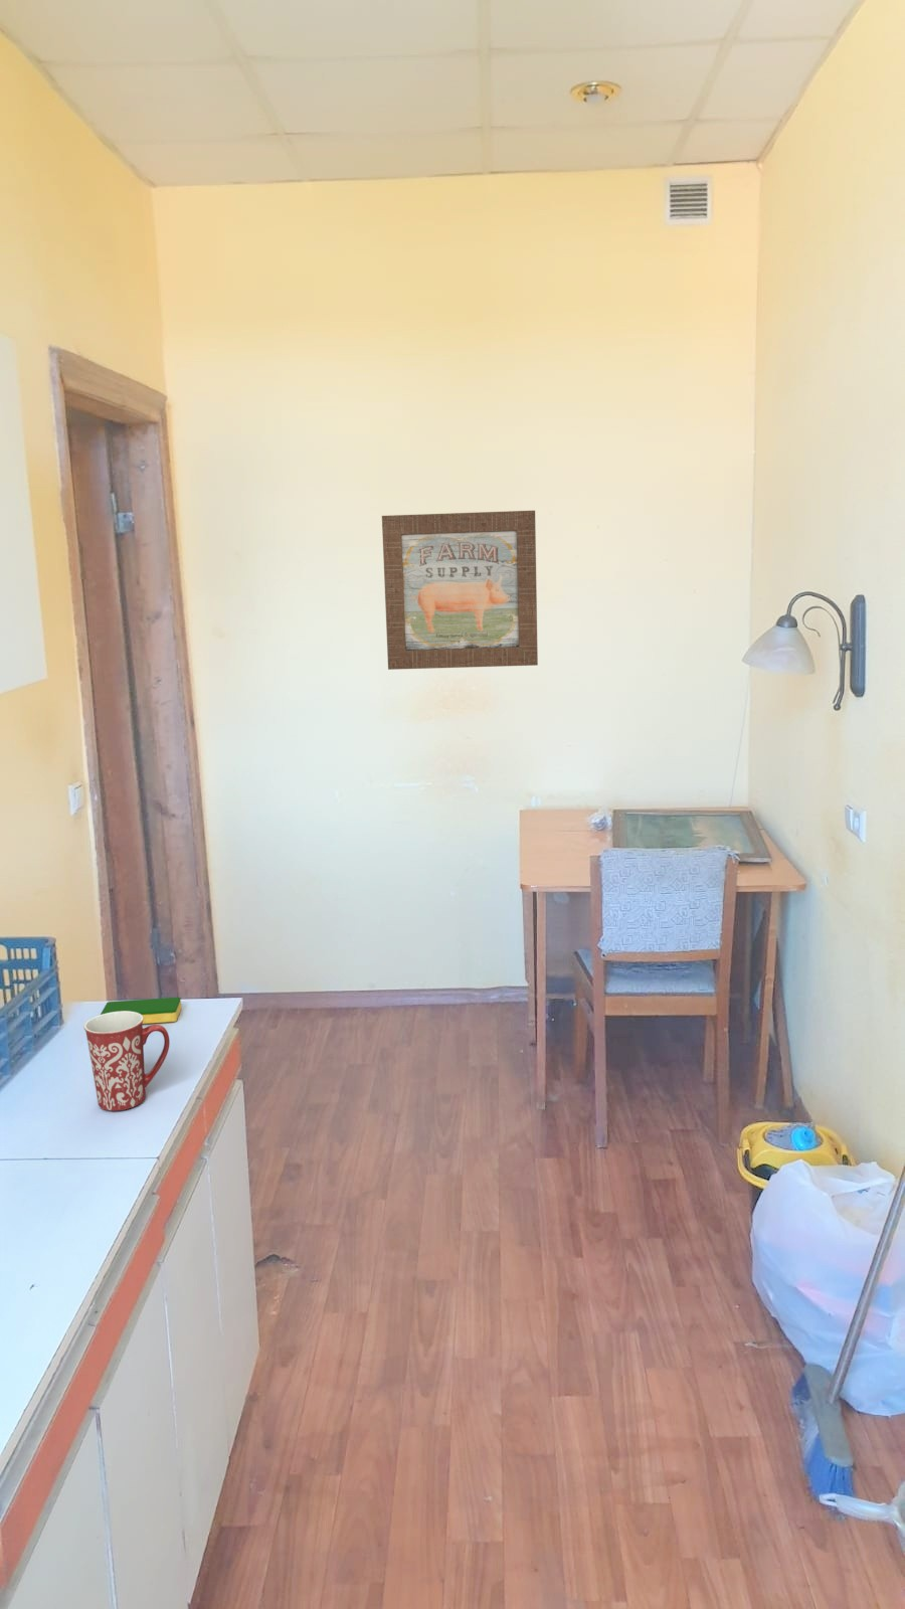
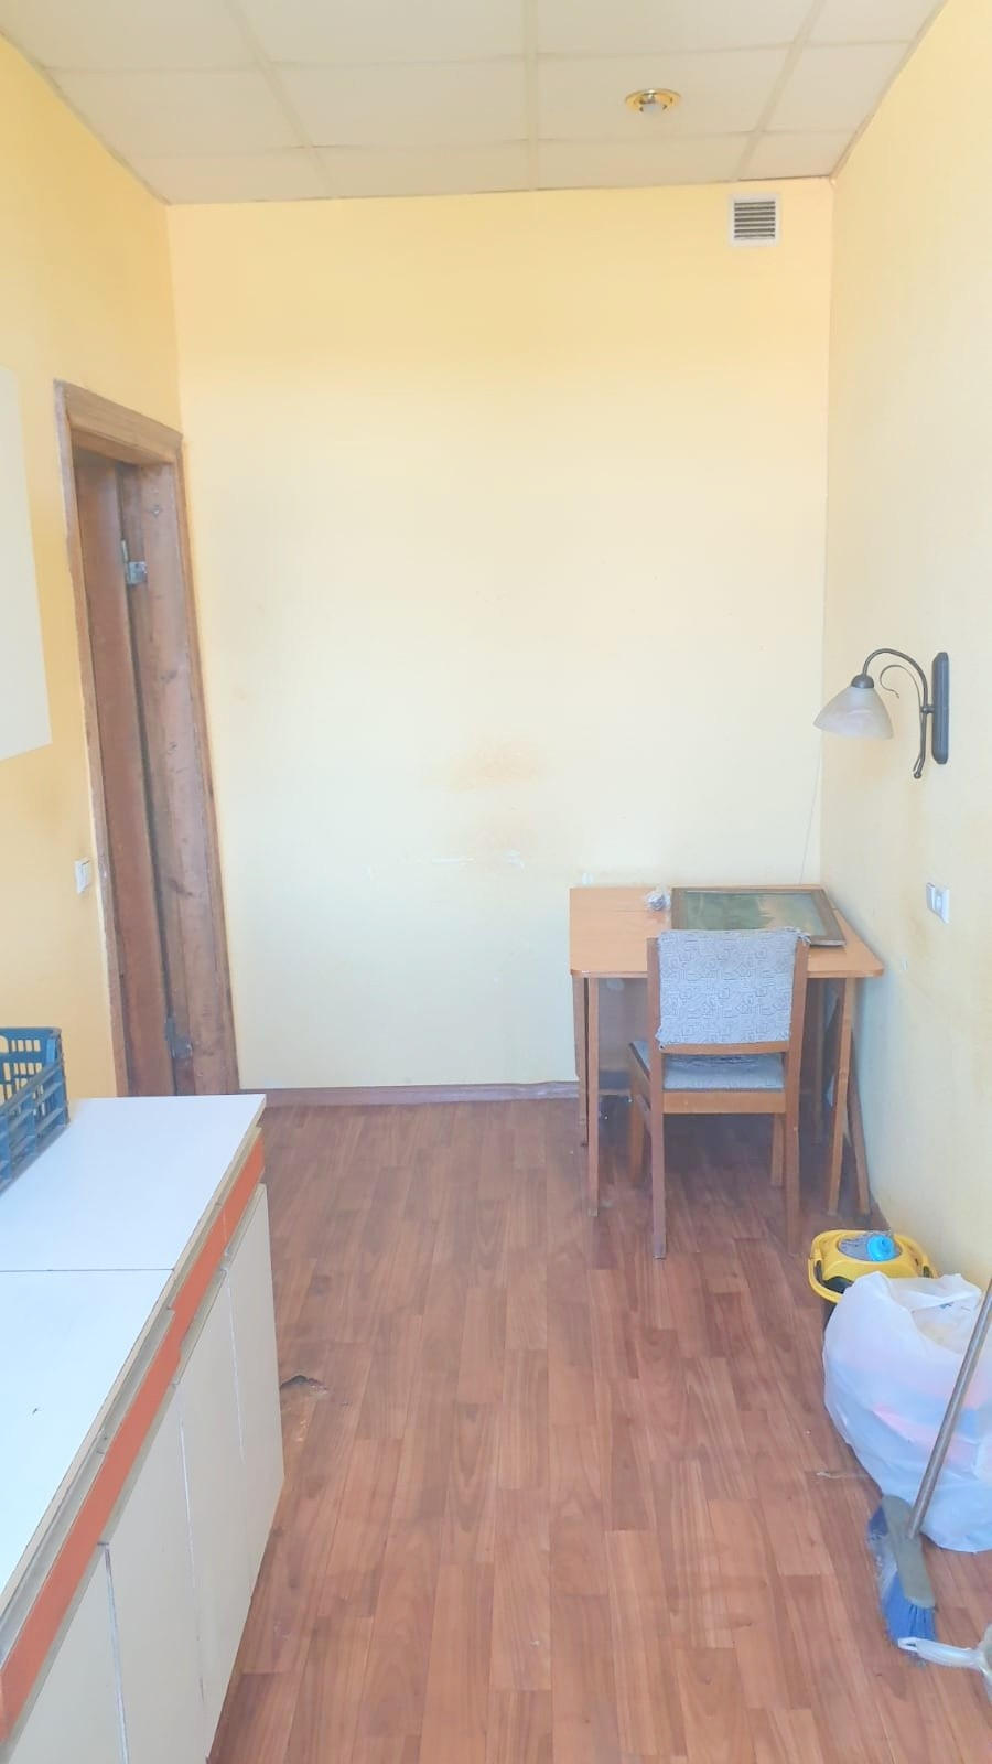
- wall art [381,509,539,671]
- dish sponge [99,997,182,1024]
- mug [83,1011,171,1112]
